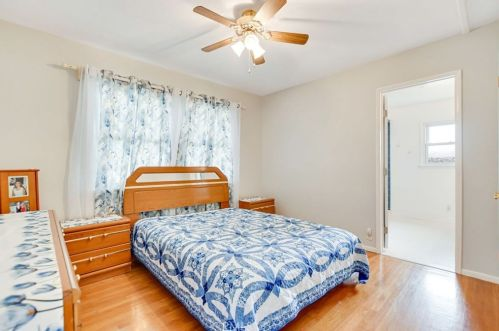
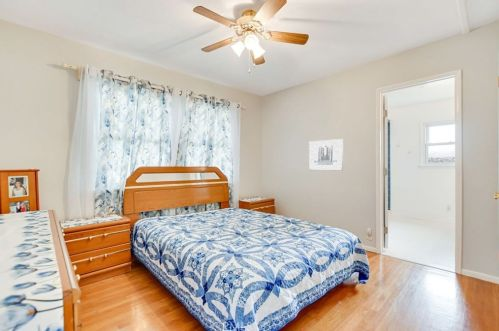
+ wall art [308,138,344,172]
